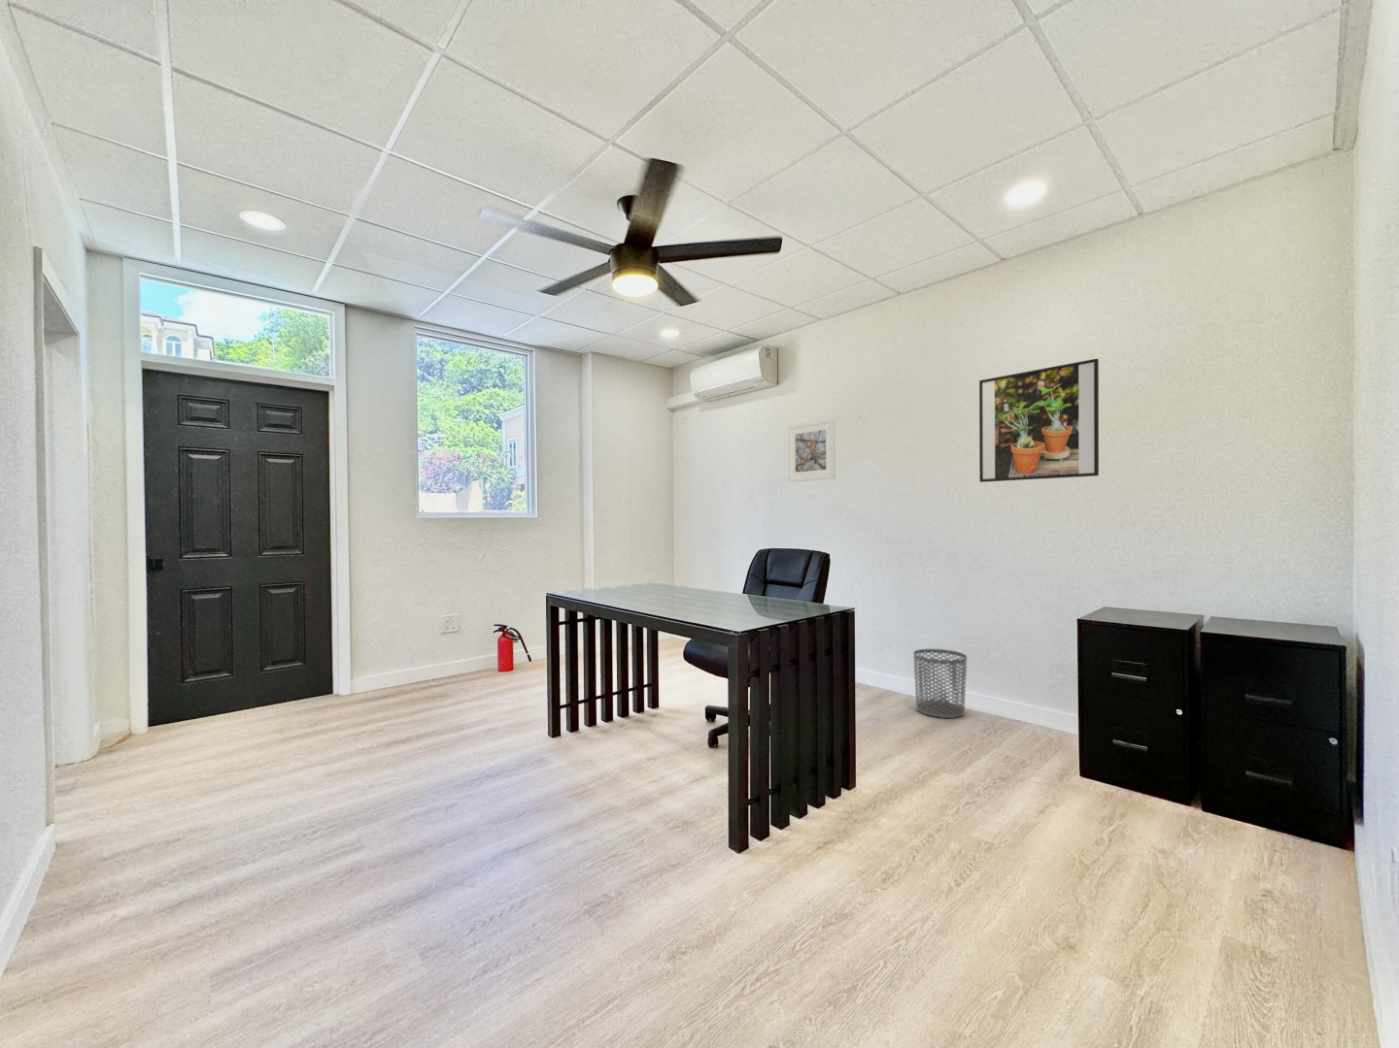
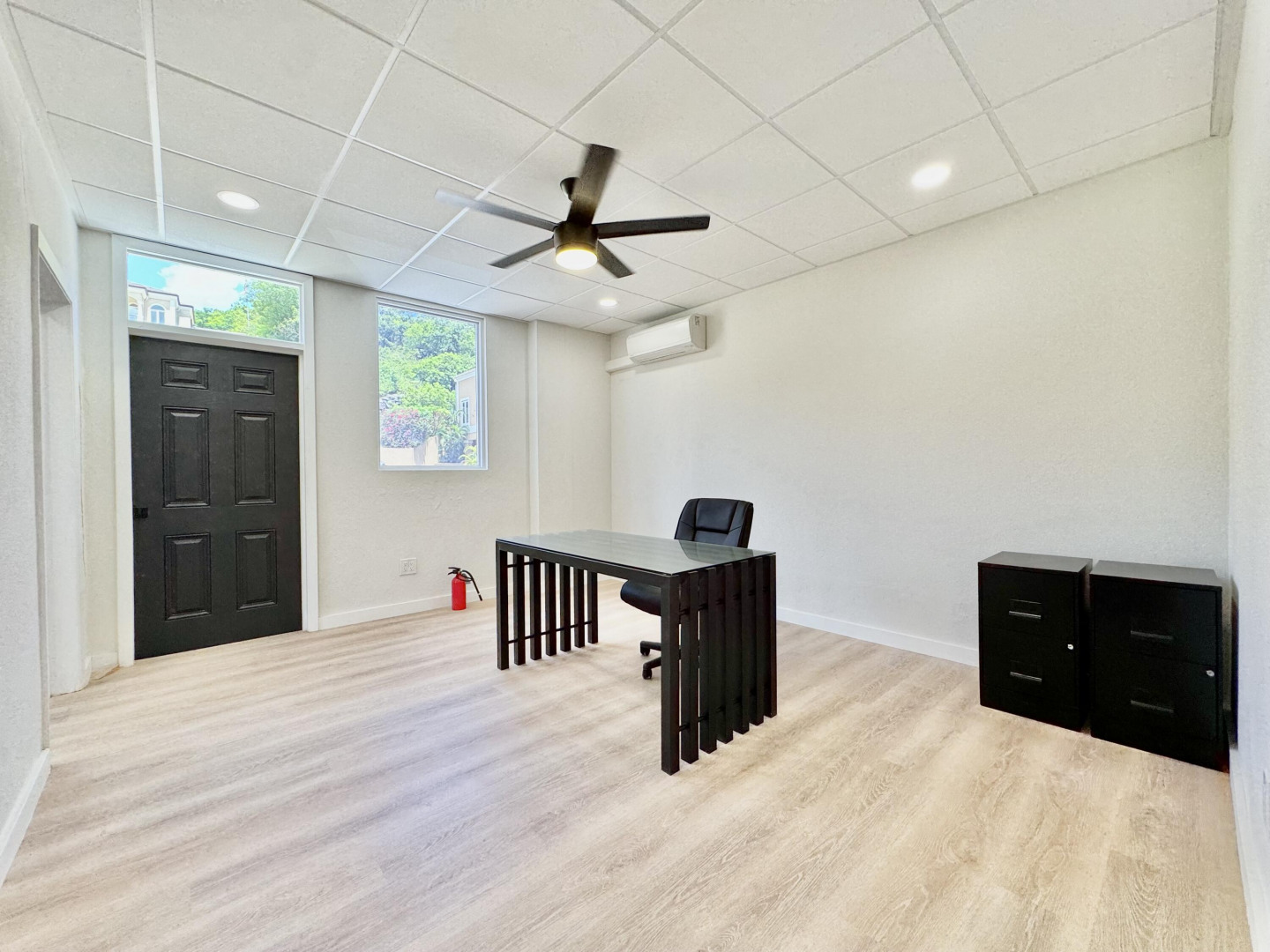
- waste bin [912,648,967,719]
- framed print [787,417,836,482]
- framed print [978,358,1099,483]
